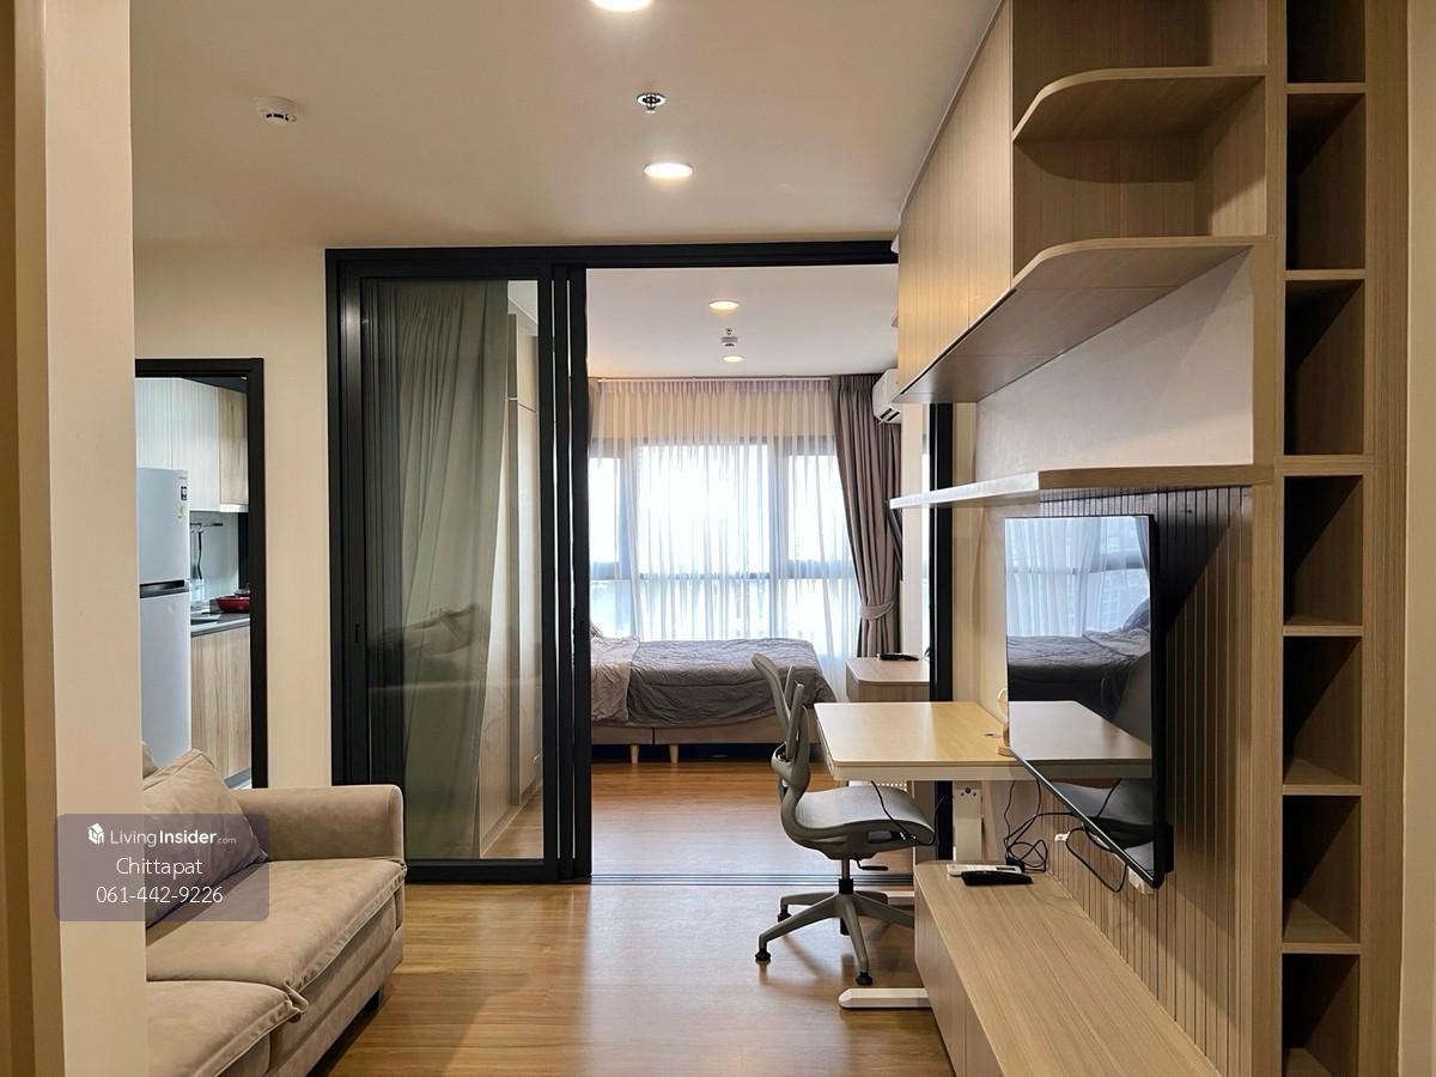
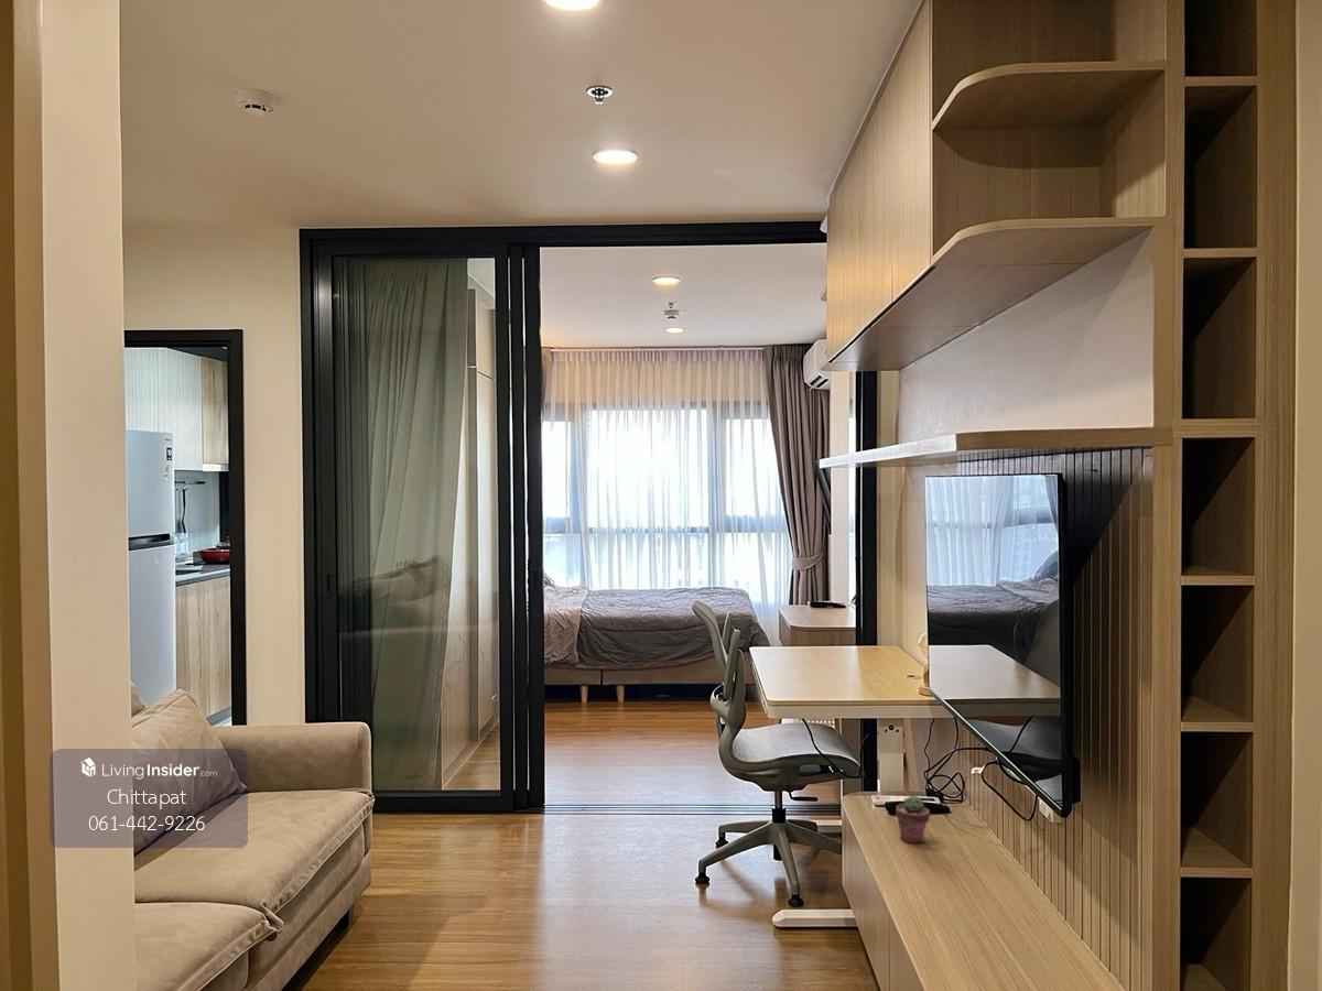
+ potted succulent [895,795,931,845]
